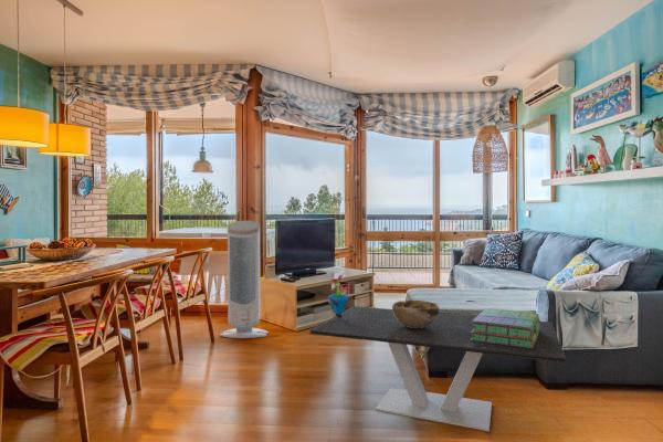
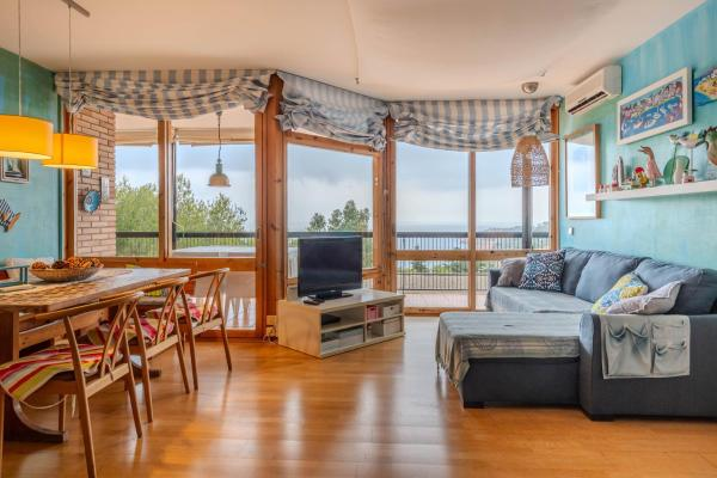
- decorative bowl [391,299,440,328]
- coffee table [308,305,567,433]
- stack of books [471,307,540,348]
- potted flower [327,272,350,318]
- air purifier [219,220,270,339]
